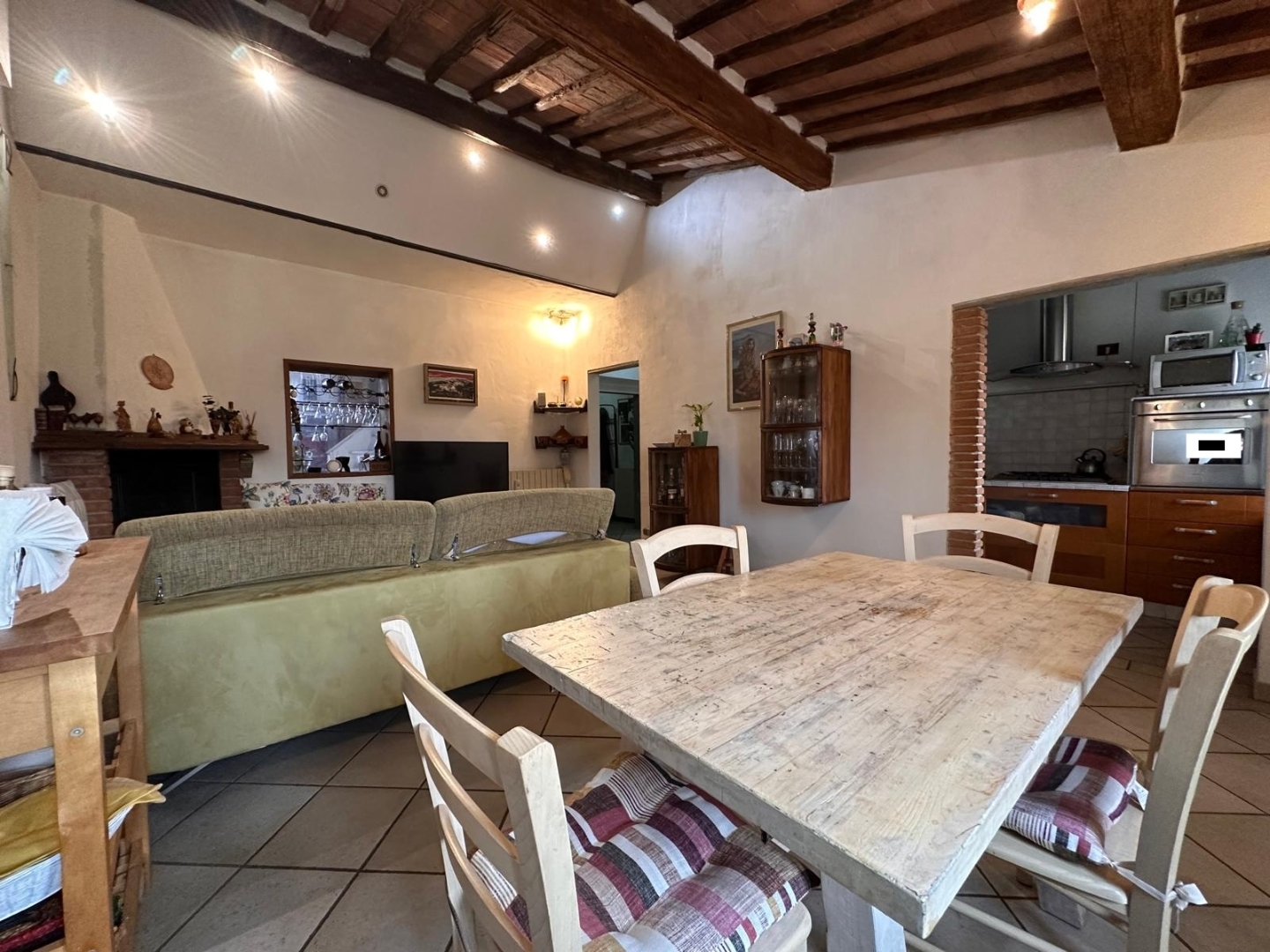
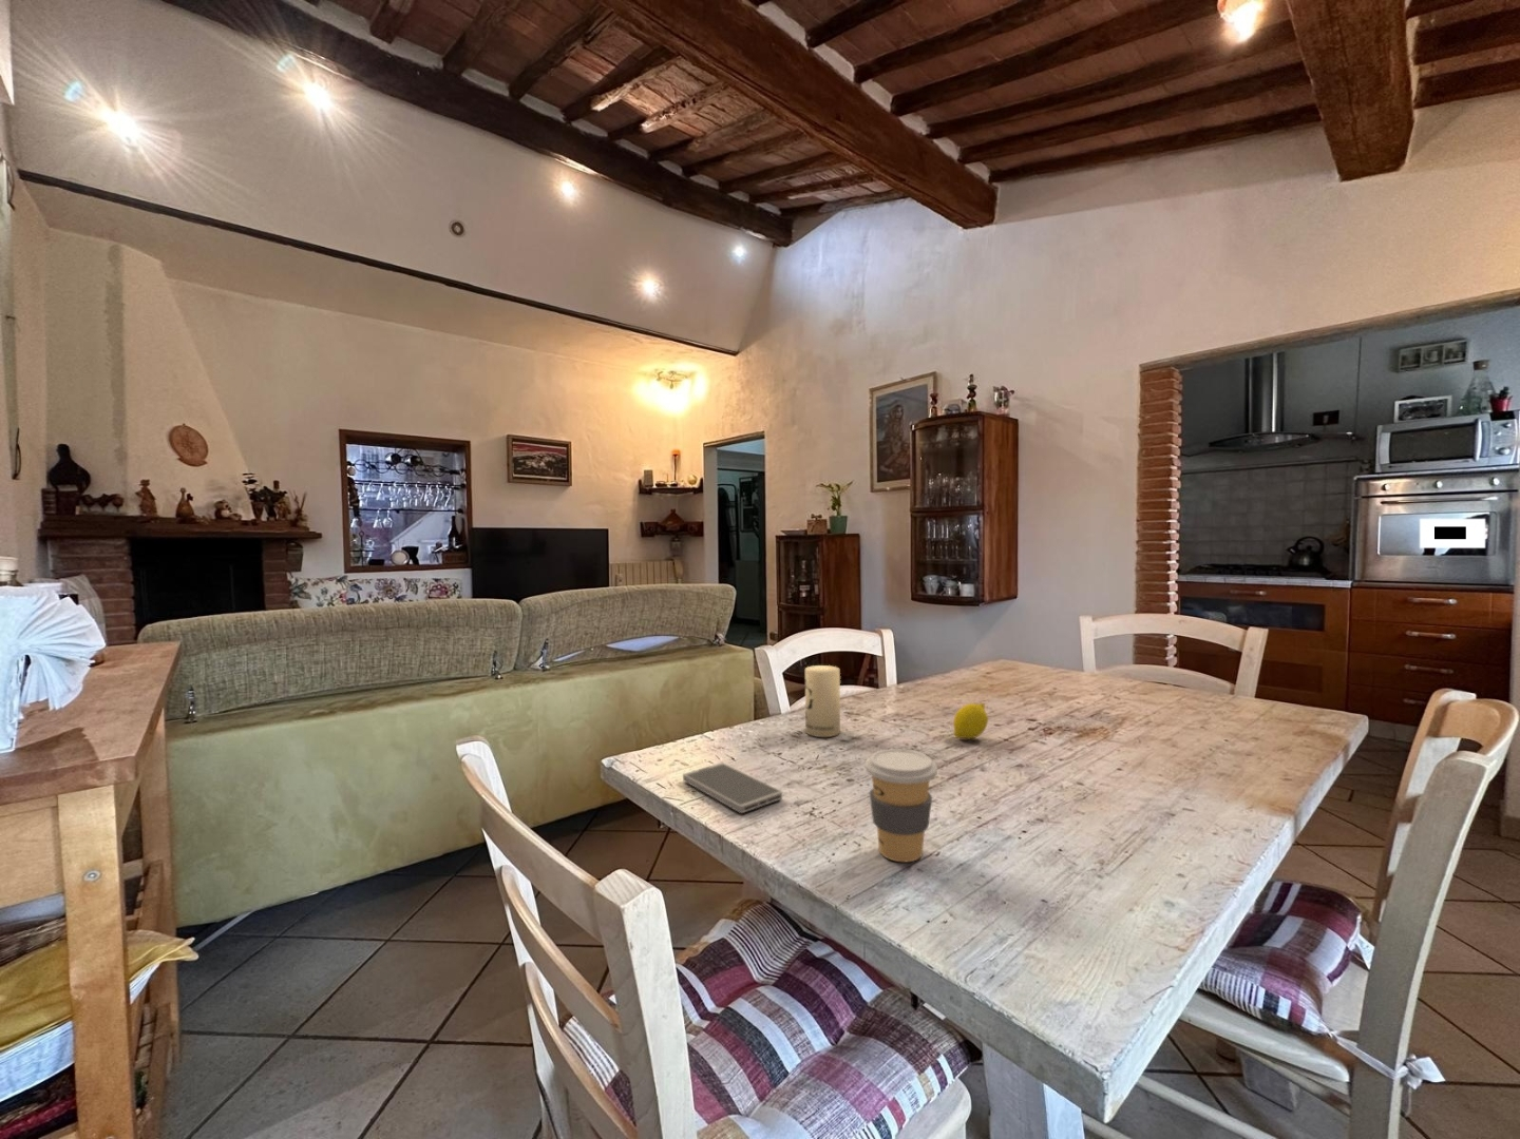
+ candle [804,664,841,738]
+ smartphone [682,761,783,815]
+ fruit [953,702,989,741]
+ coffee cup [864,748,938,863]
